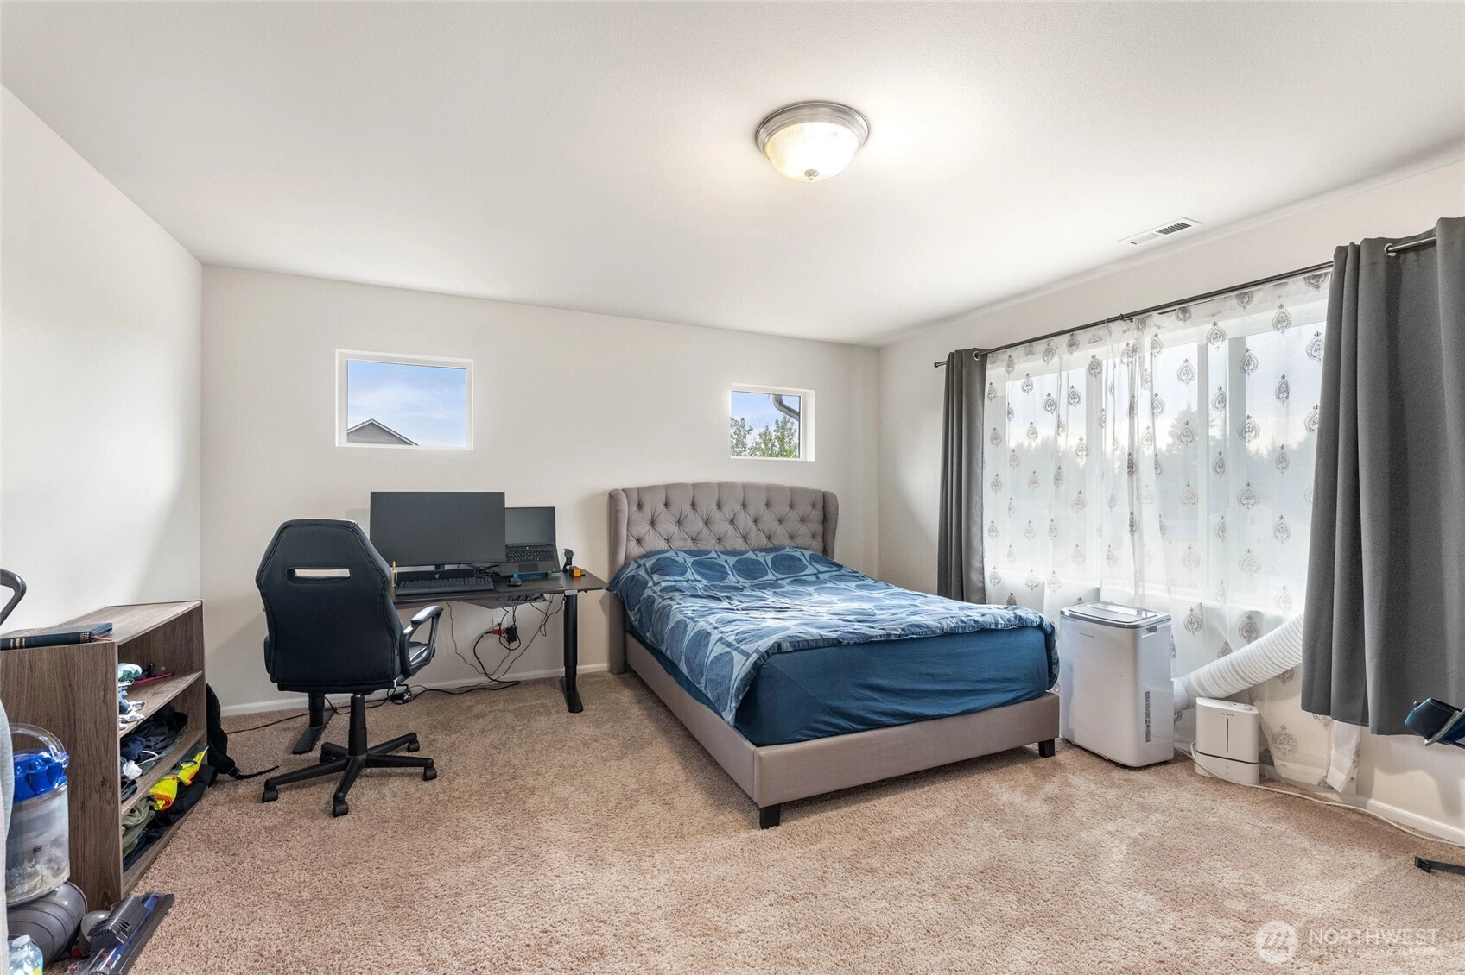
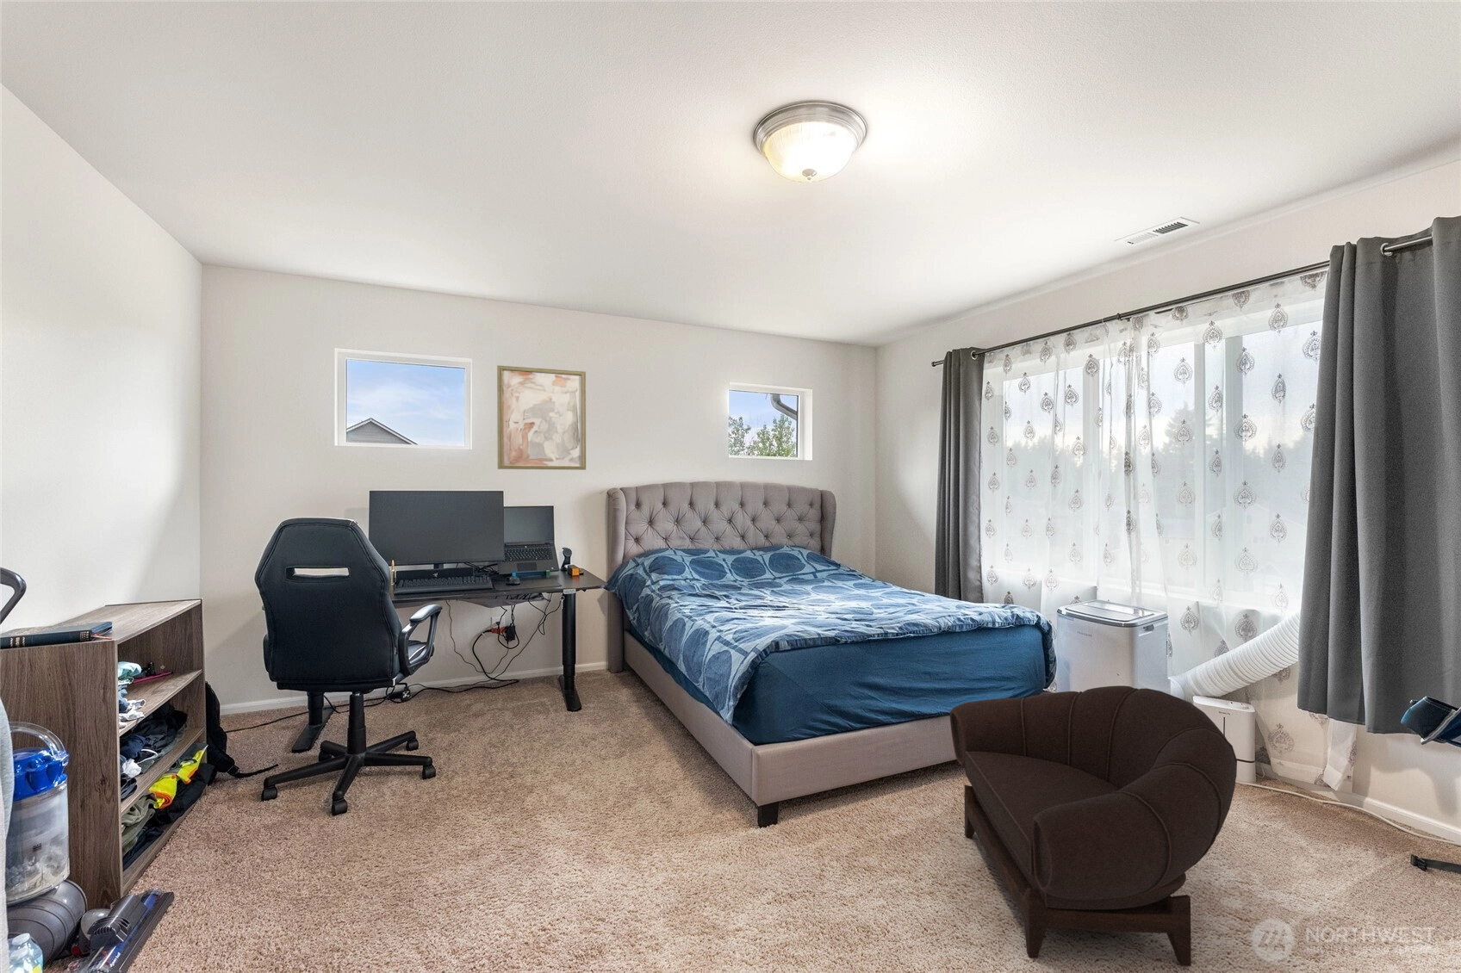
+ wall art [496,365,587,471]
+ armchair [949,684,1238,966]
